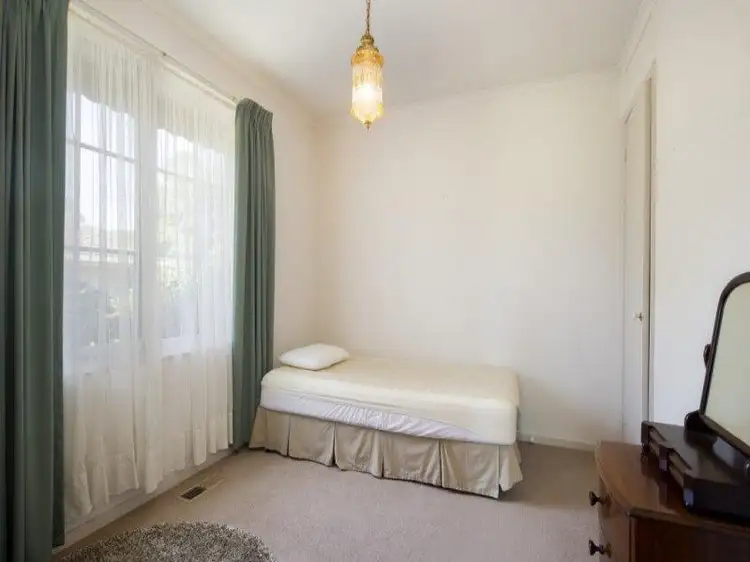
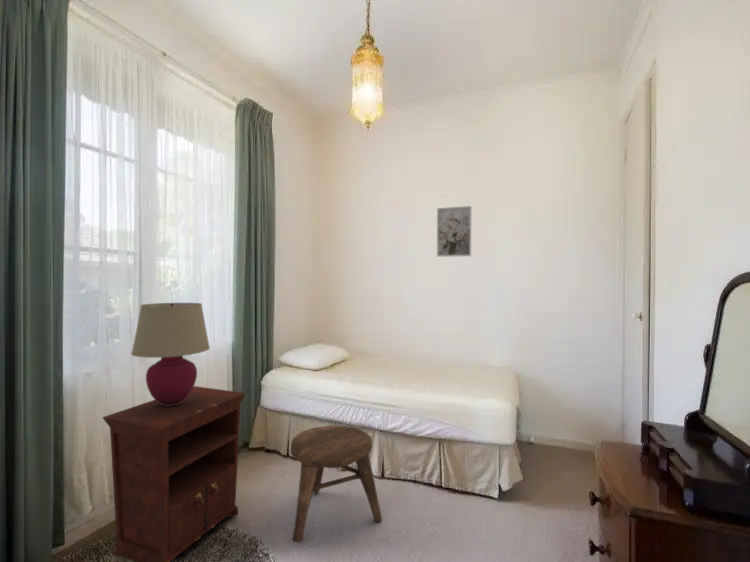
+ stool [290,424,383,544]
+ nightstand [101,385,247,562]
+ wall art [436,205,472,258]
+ table lamp [130,302,211,406]
